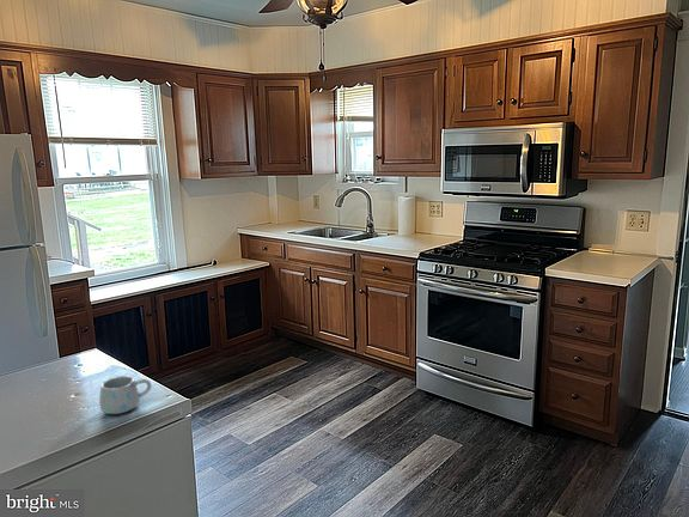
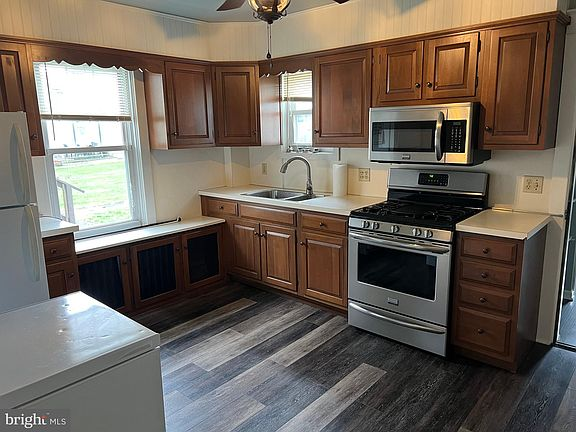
- mug [98,375,152,415]
